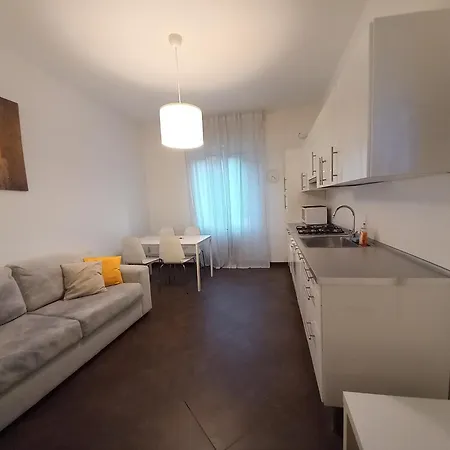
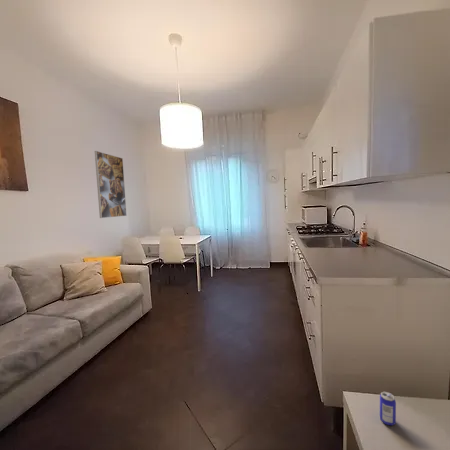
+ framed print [94,150,128,219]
+ beer can [379,391,397,427]
